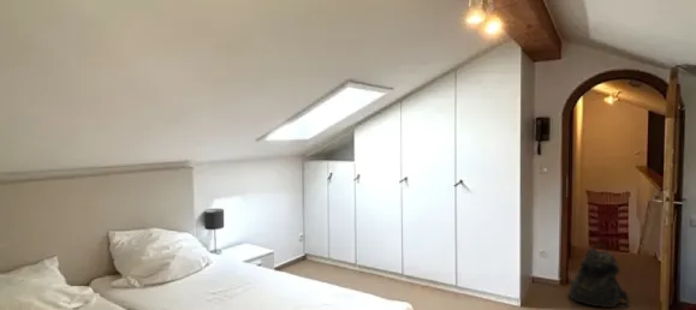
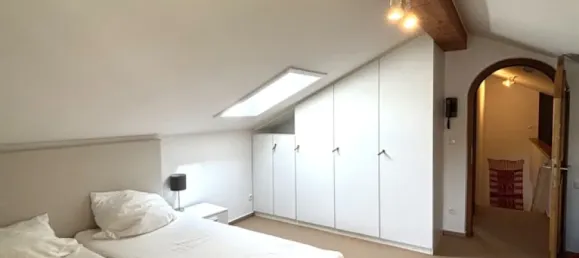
- backpack [567,243,630,309]
